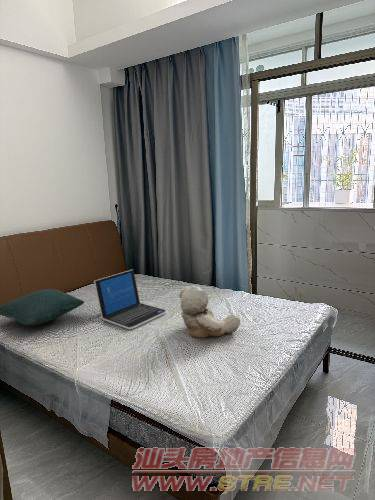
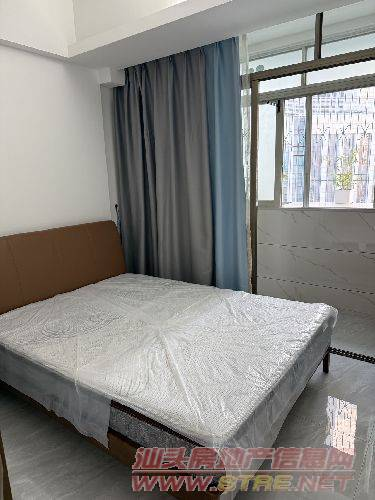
- laptop [93,269,167,330]
- teddy bear [179,285,241,339]
- pillow [0,288,85,326]
